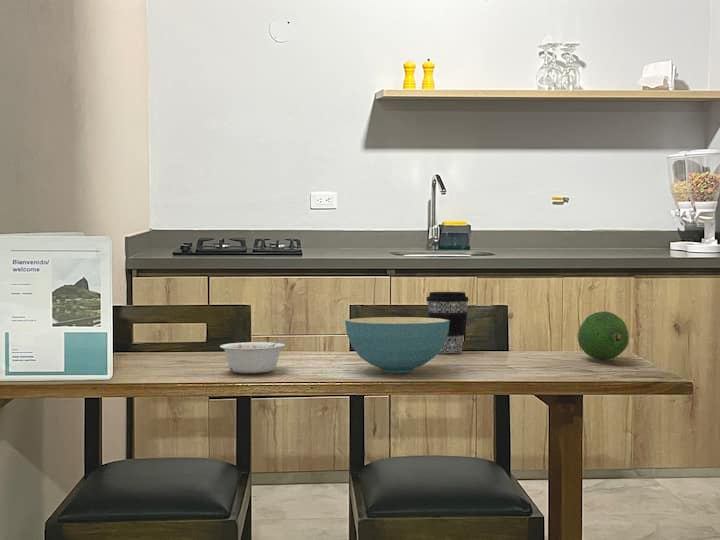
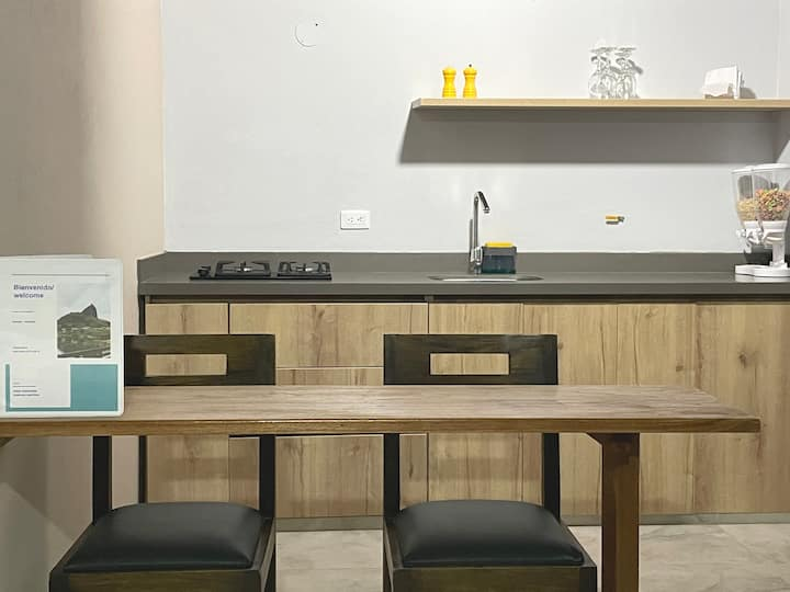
- fruit [577,311,630,361]
- cereal bowl [344,316,450,374]
- legume [219,336,290,374]
- coffee cup [425,291,470,354]
